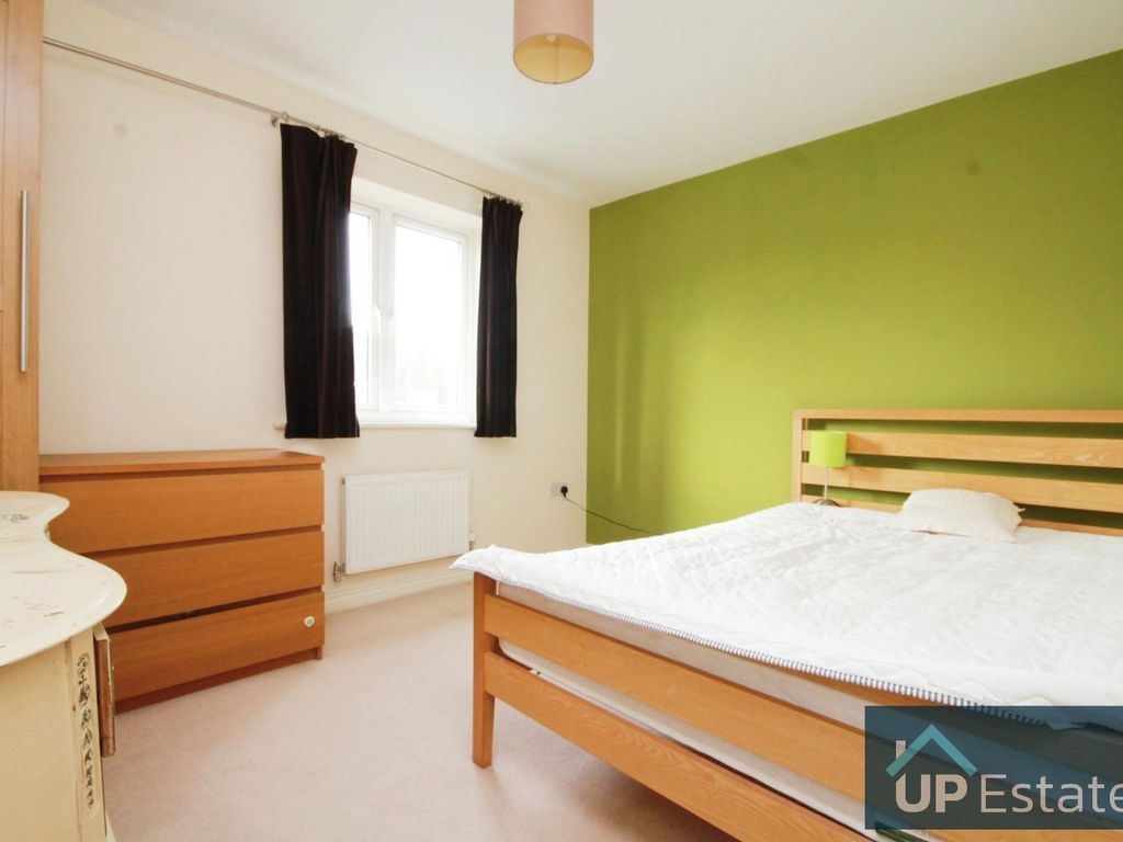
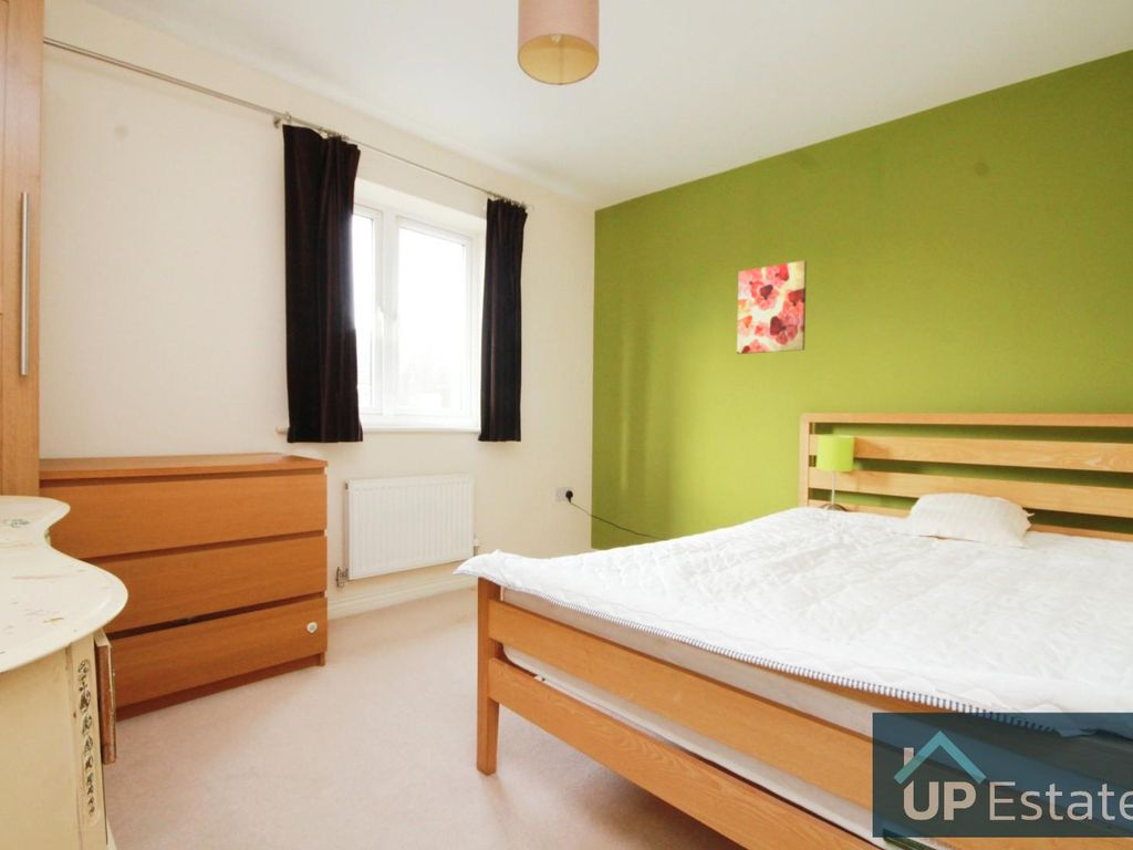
+ wall art [736,259,808,355]
